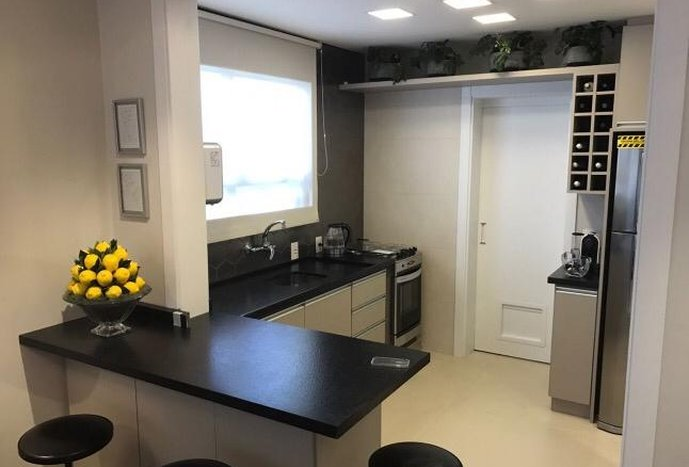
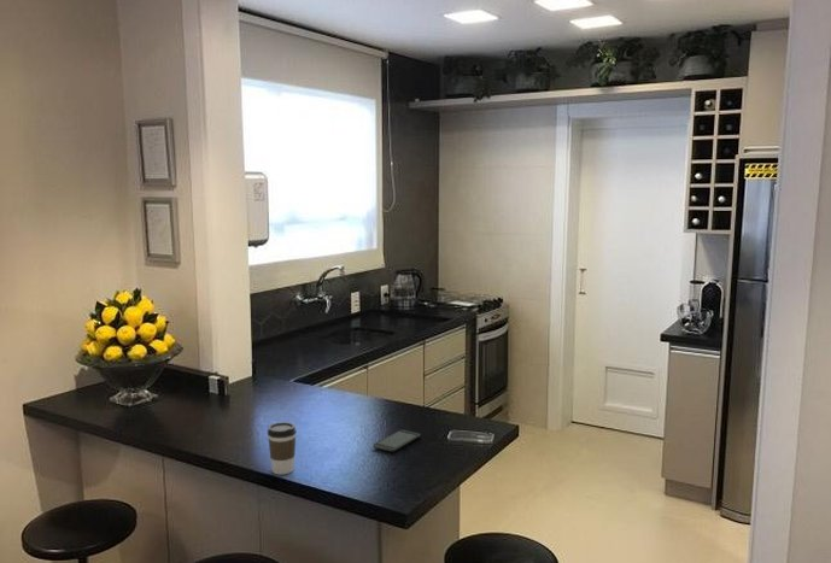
+ smartphone [373,428,421,453]
+ coffee cup [267,421,298,476]
